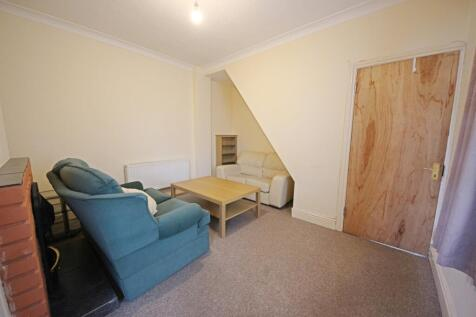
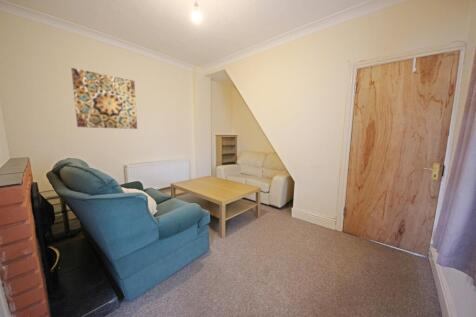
+ wall art [70,67,138,130]
